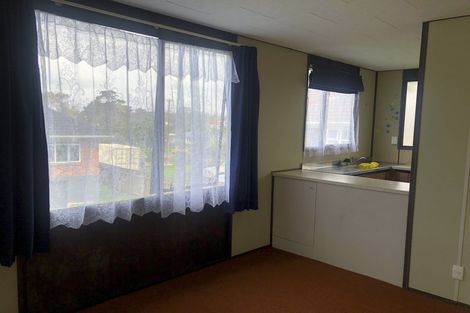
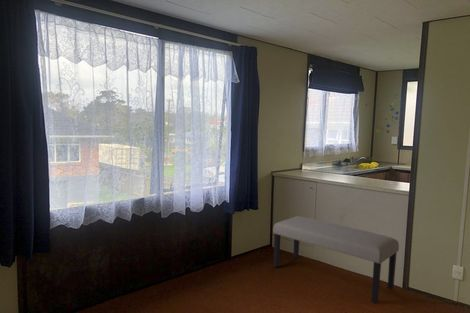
+ bench [272,215,400,304]
